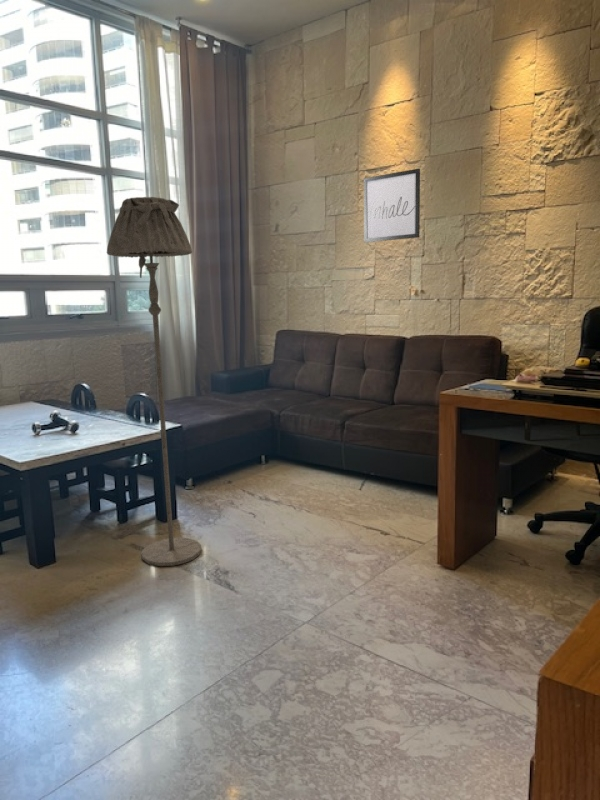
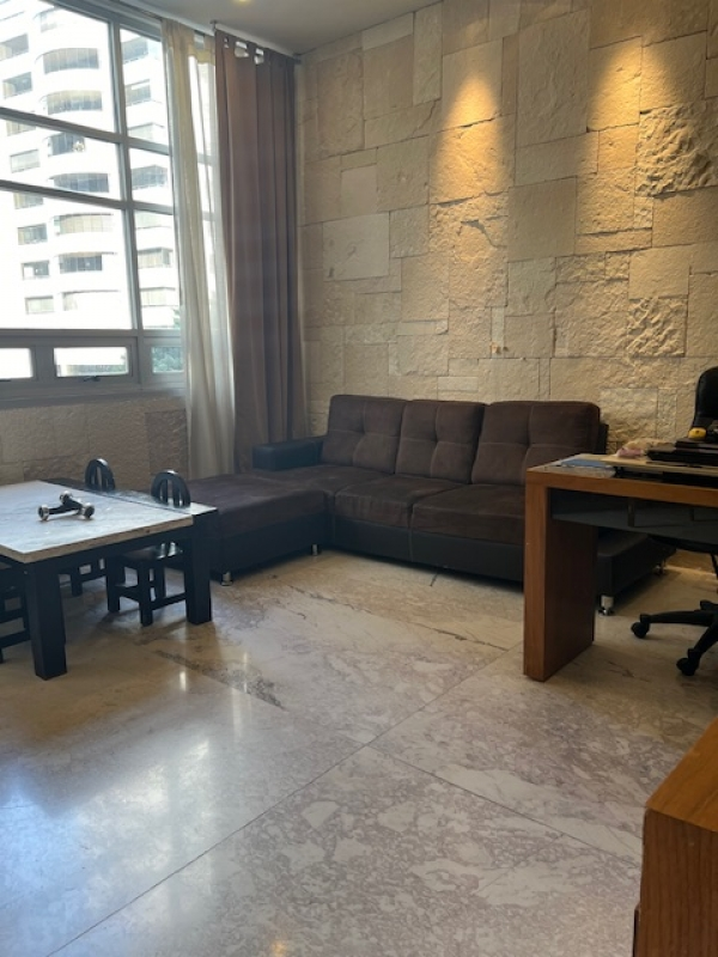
- floor lamp [106,196,203,567]
- wall art [363,168,421,243]
